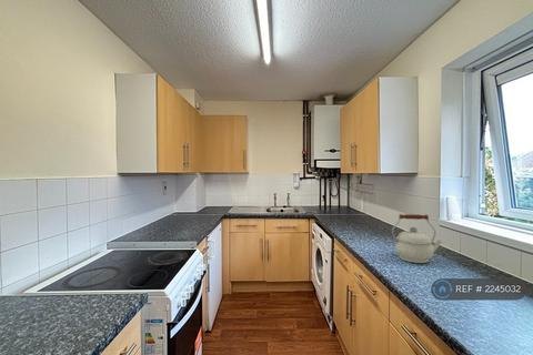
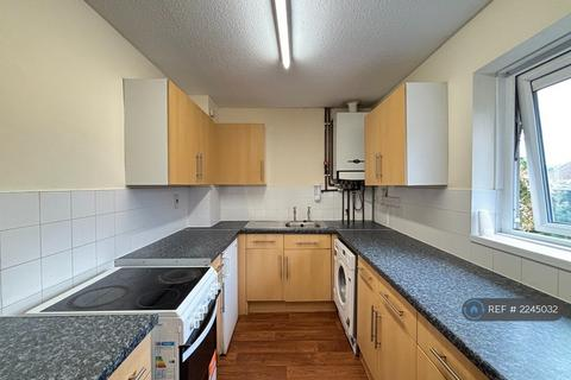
- kettle [391,213,443,264]
